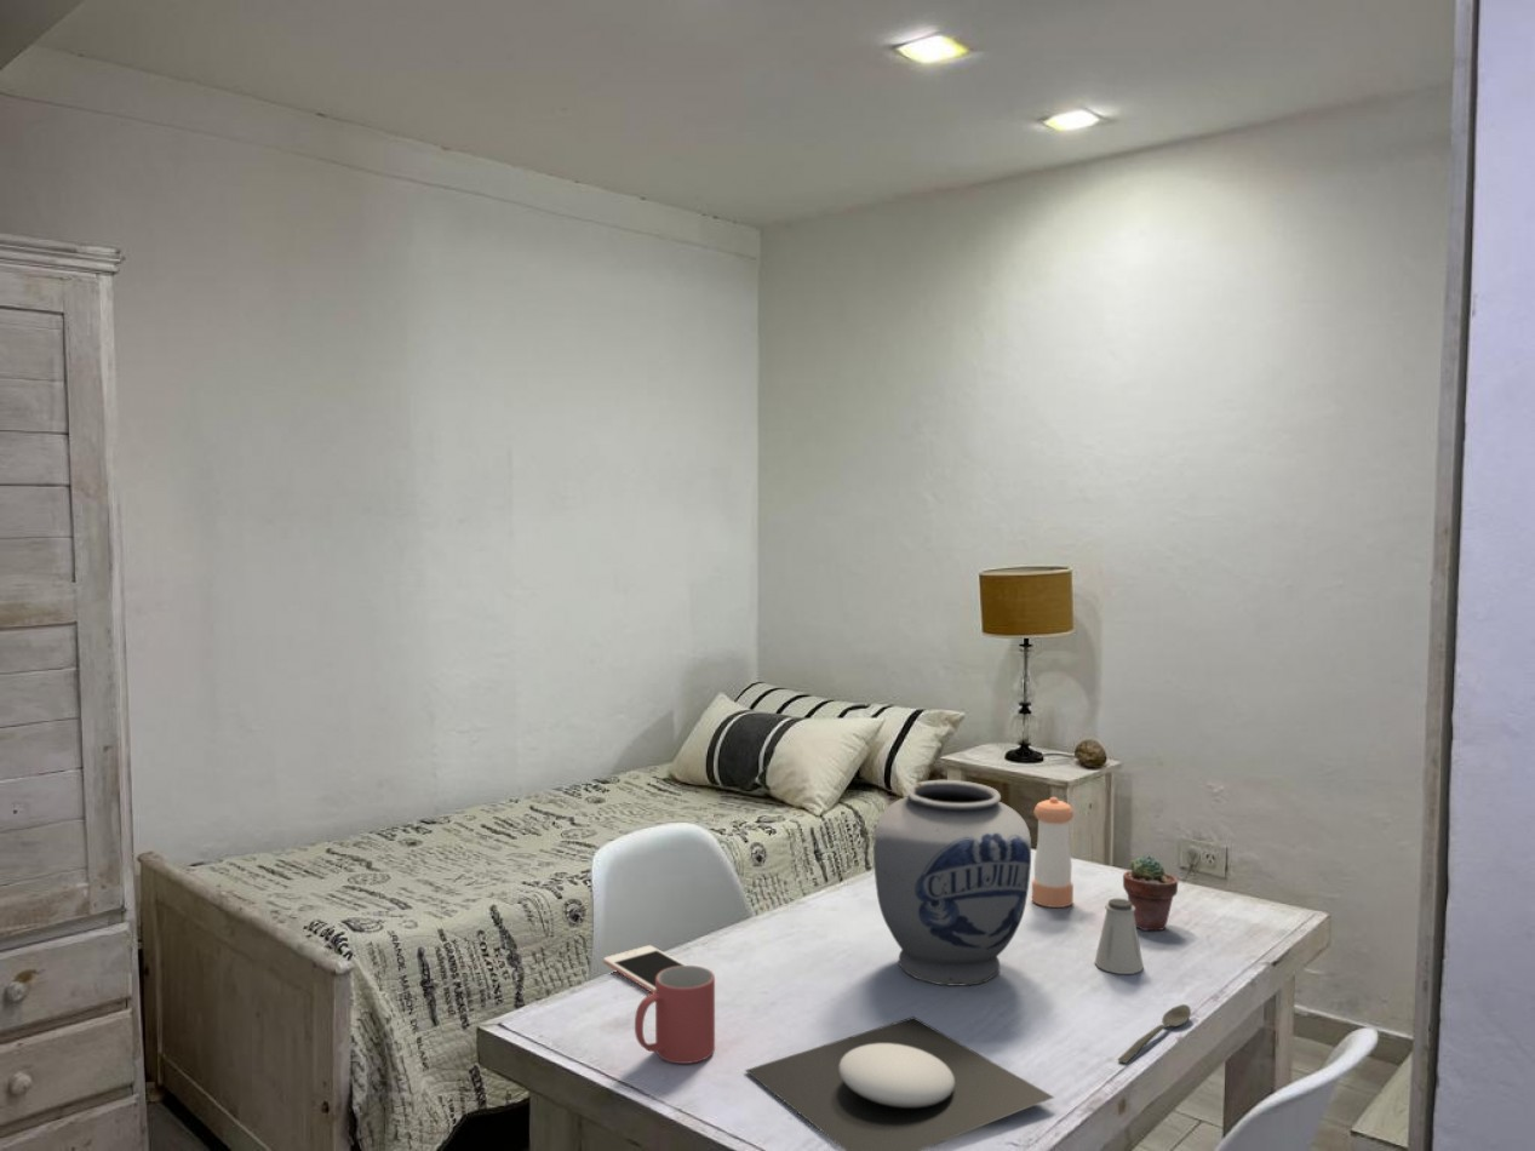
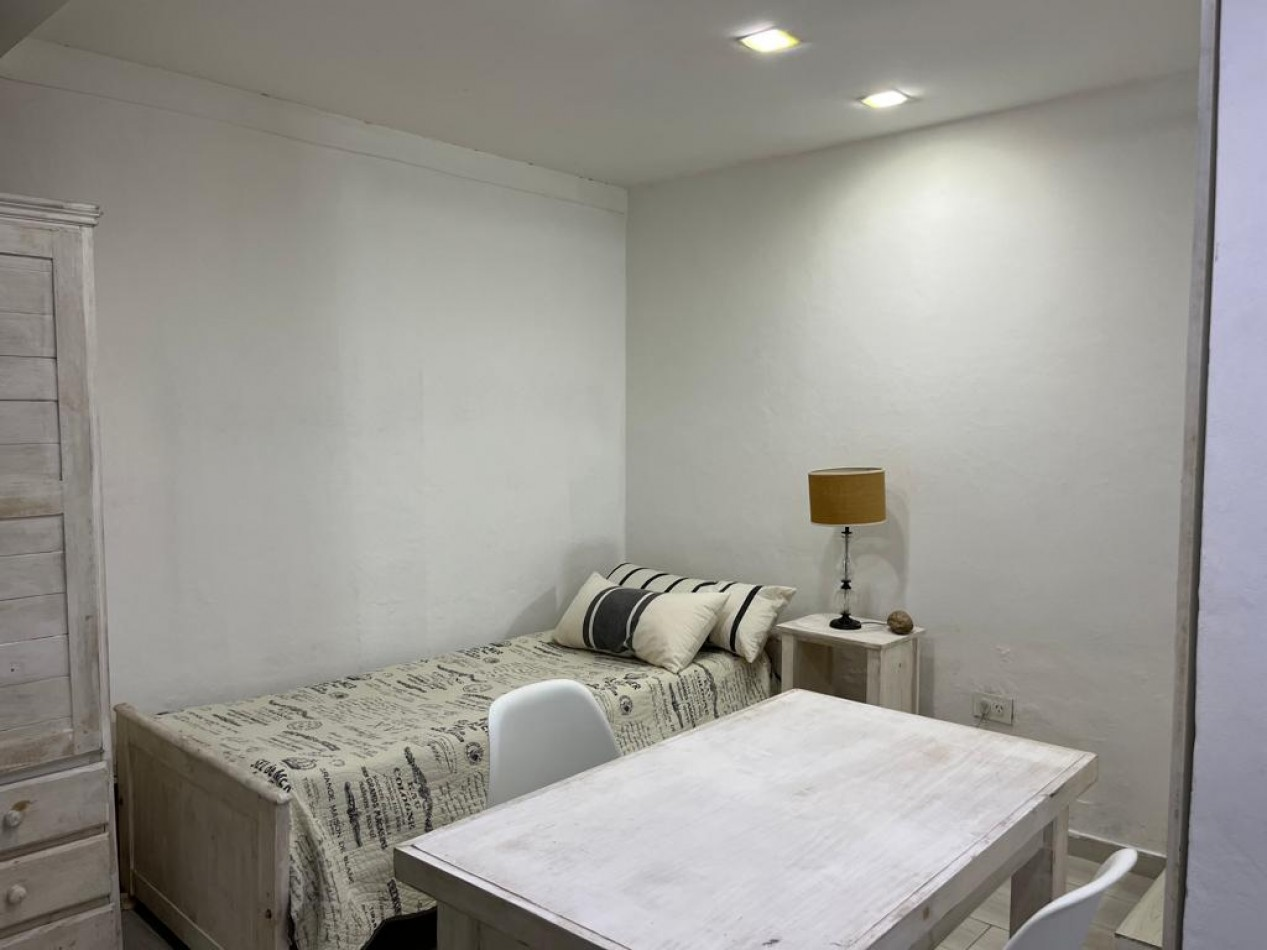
- potted succulent [1122,854,1179,932]
- pepper shaker [1031,796,1075,909]
- plate [744,1015,1055,1151]
- mug [634,964,716,1065]
- vase [872,779,1032,987]
- spoon [1117,1003,1192,1065]
- cell phone [602,944,687,993]
- saltshaker [1094,898,1145,975]
